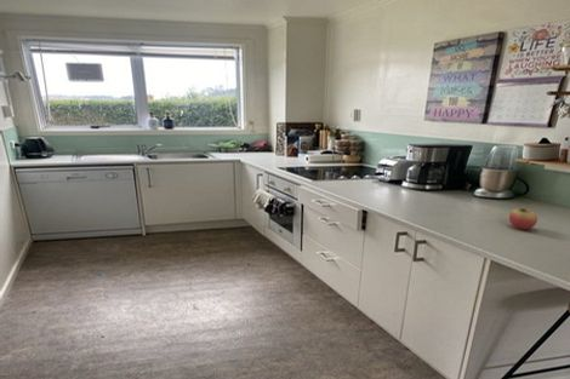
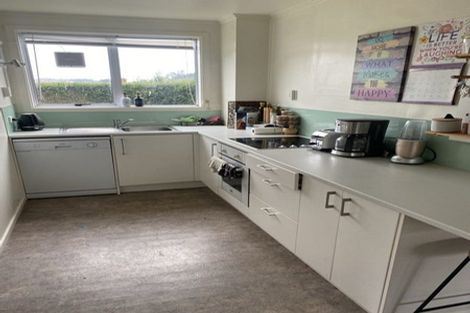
- fruit [508,206,538,231]
